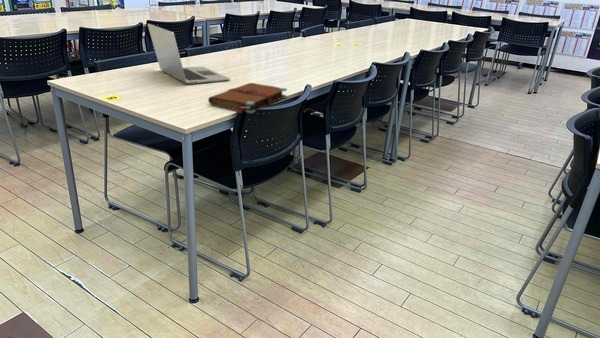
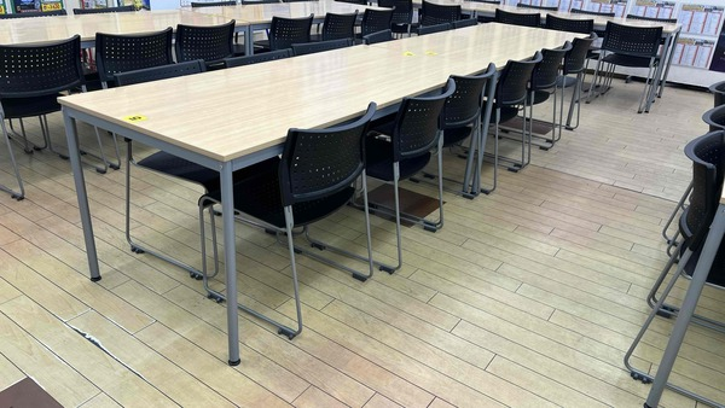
- book [207,82,288,114]
- laptop [147,23,232,85]
